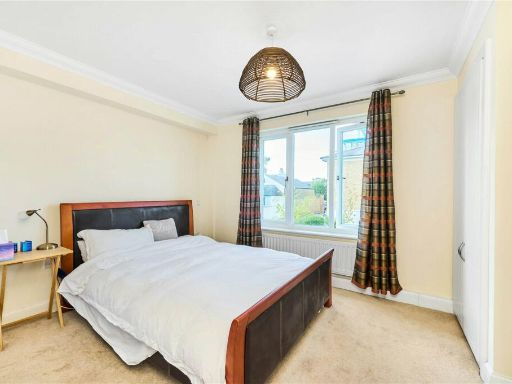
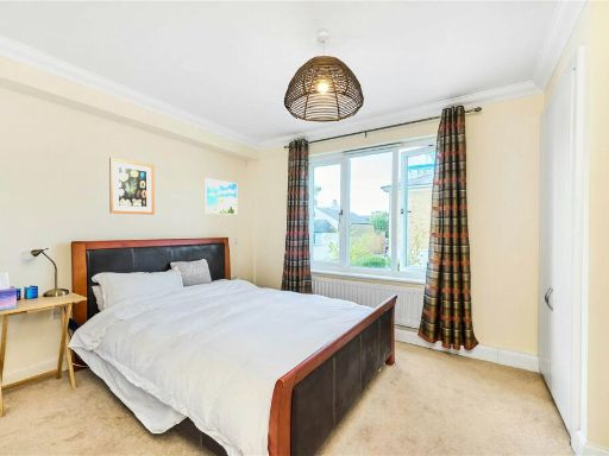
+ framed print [203,177,238,216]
+ wall art [108,157,156,216]
